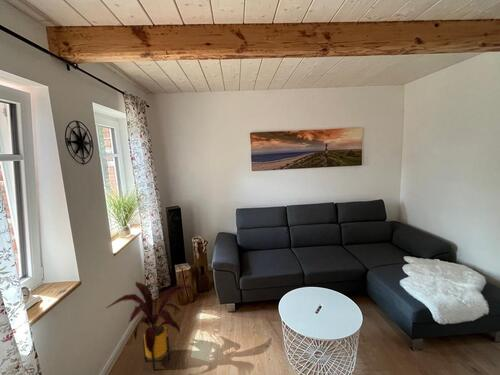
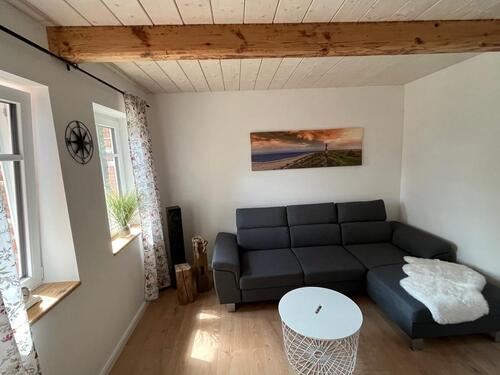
- house plant [105,281,194,371]
